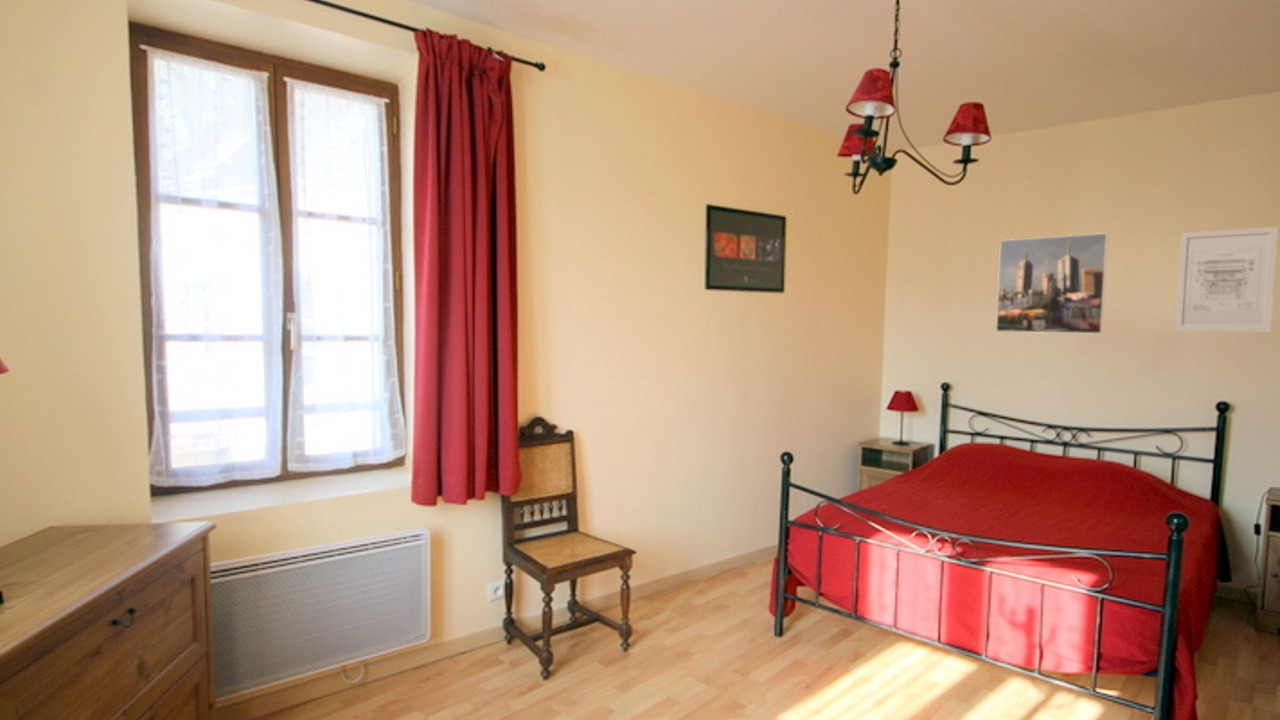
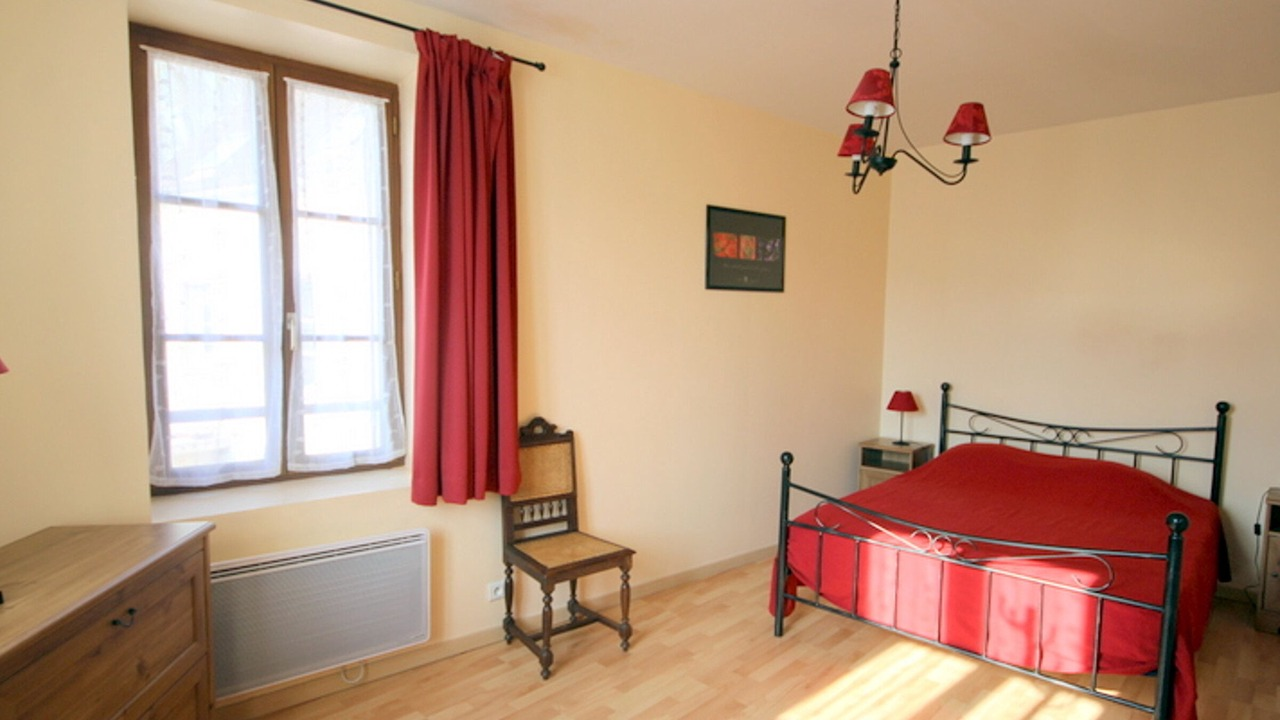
- wall art [1173,226,1279,333]
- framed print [995,232,1109,335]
